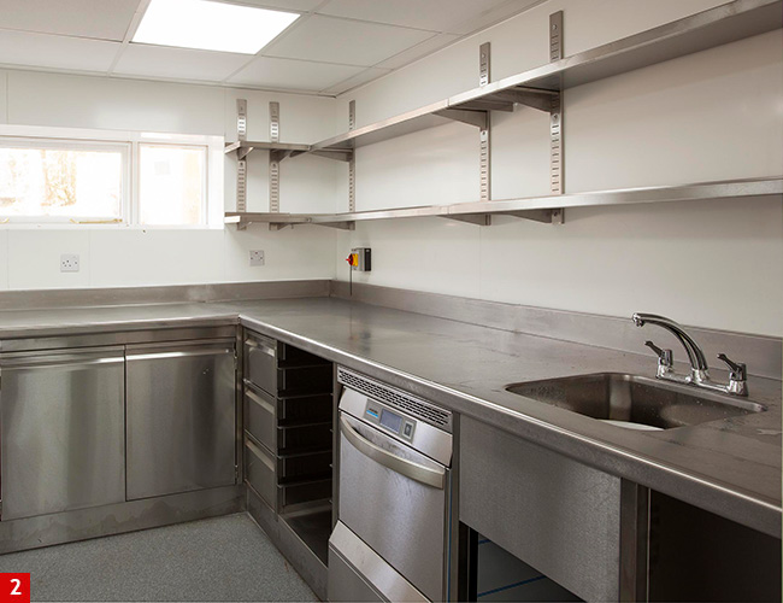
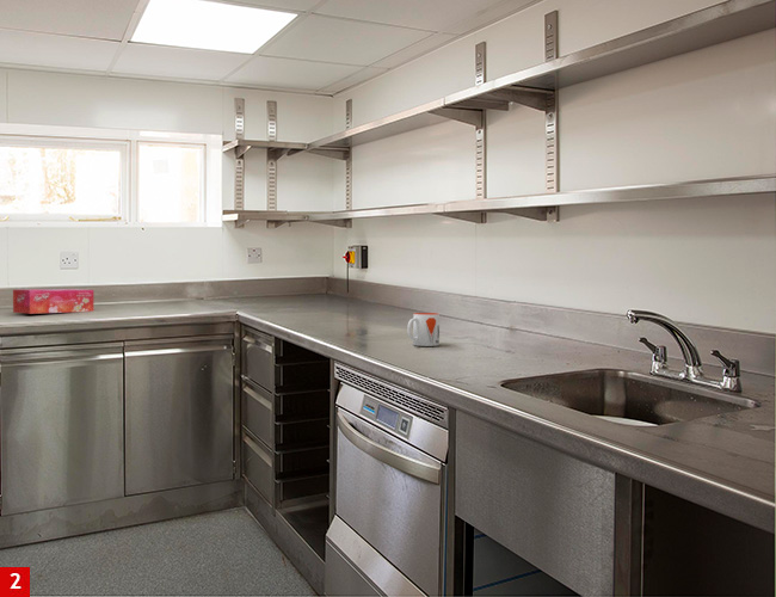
+ mug [406,312,441,347]
+ tissue box [12,288,94,315]
